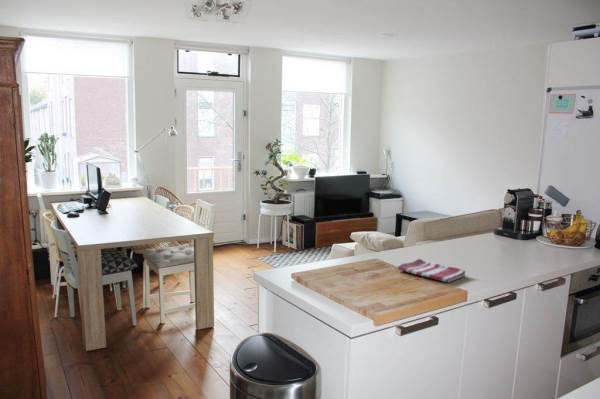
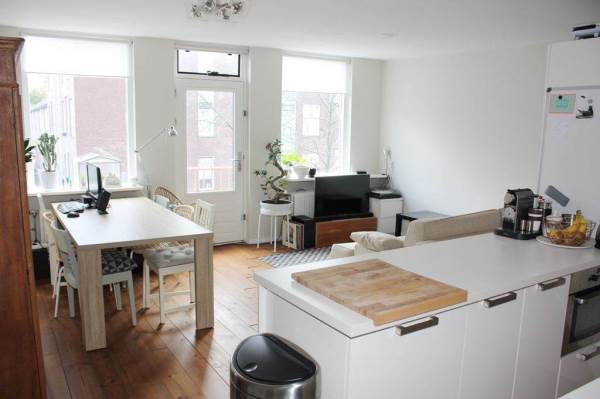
- dish towel [397,258,467,283]
